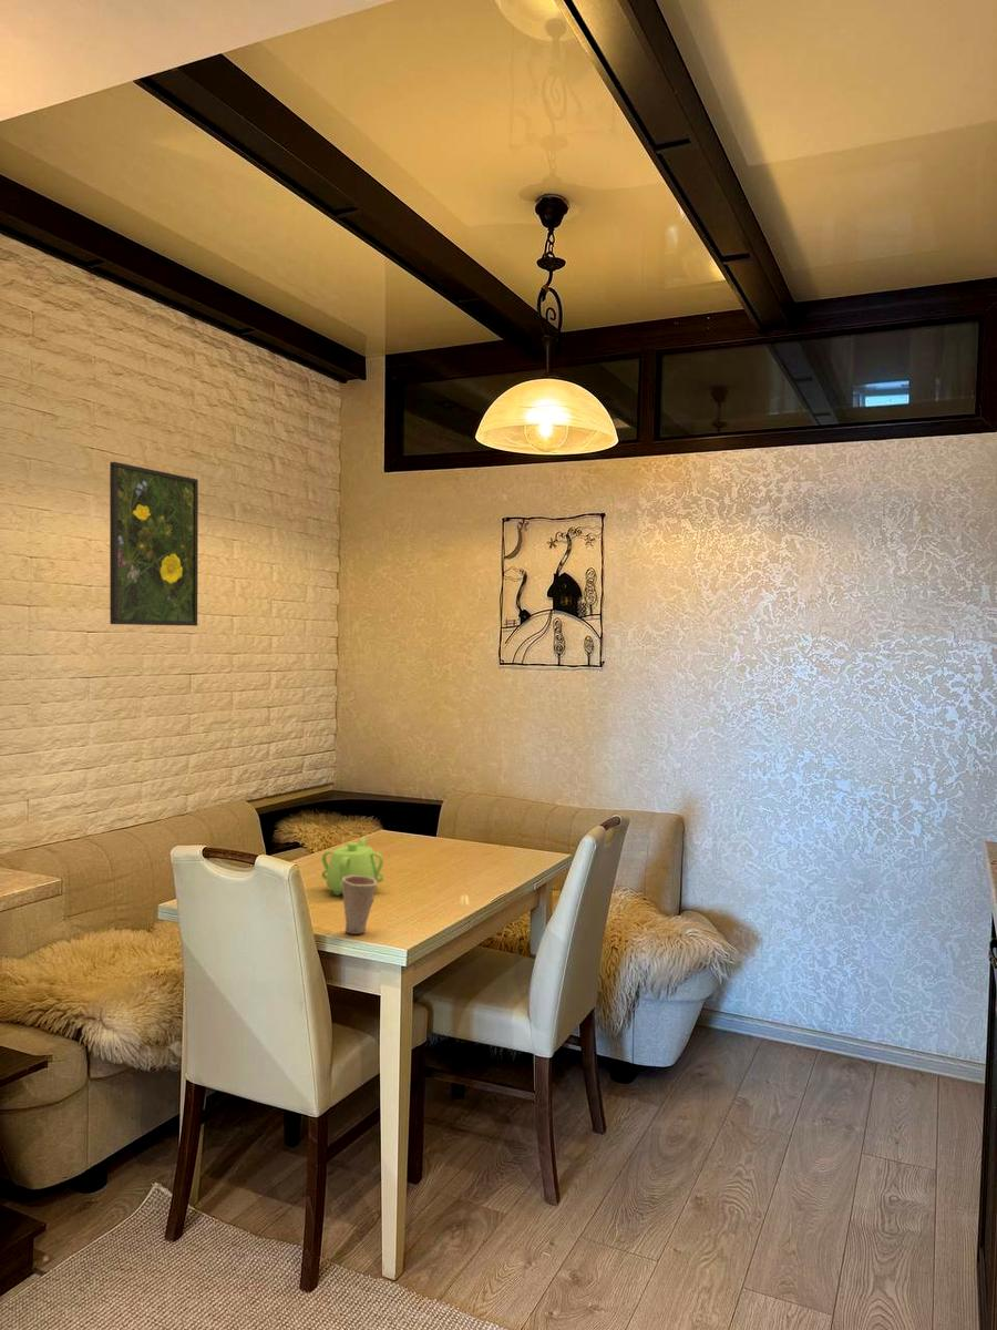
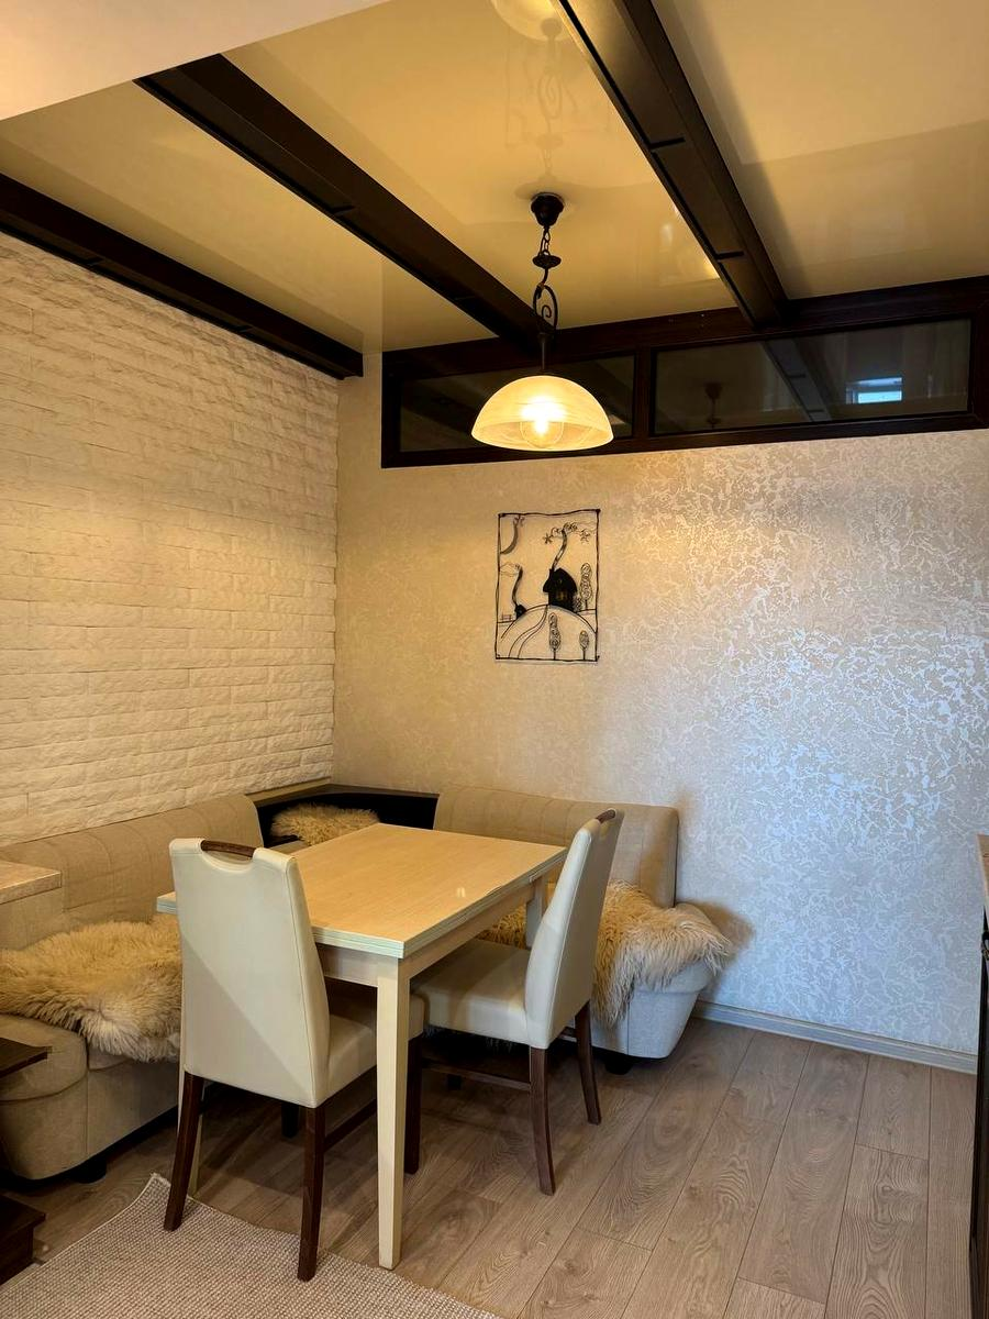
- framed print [109,461,199,627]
- teapot [320,836,384,896]
- cup [342,876,378,935]
